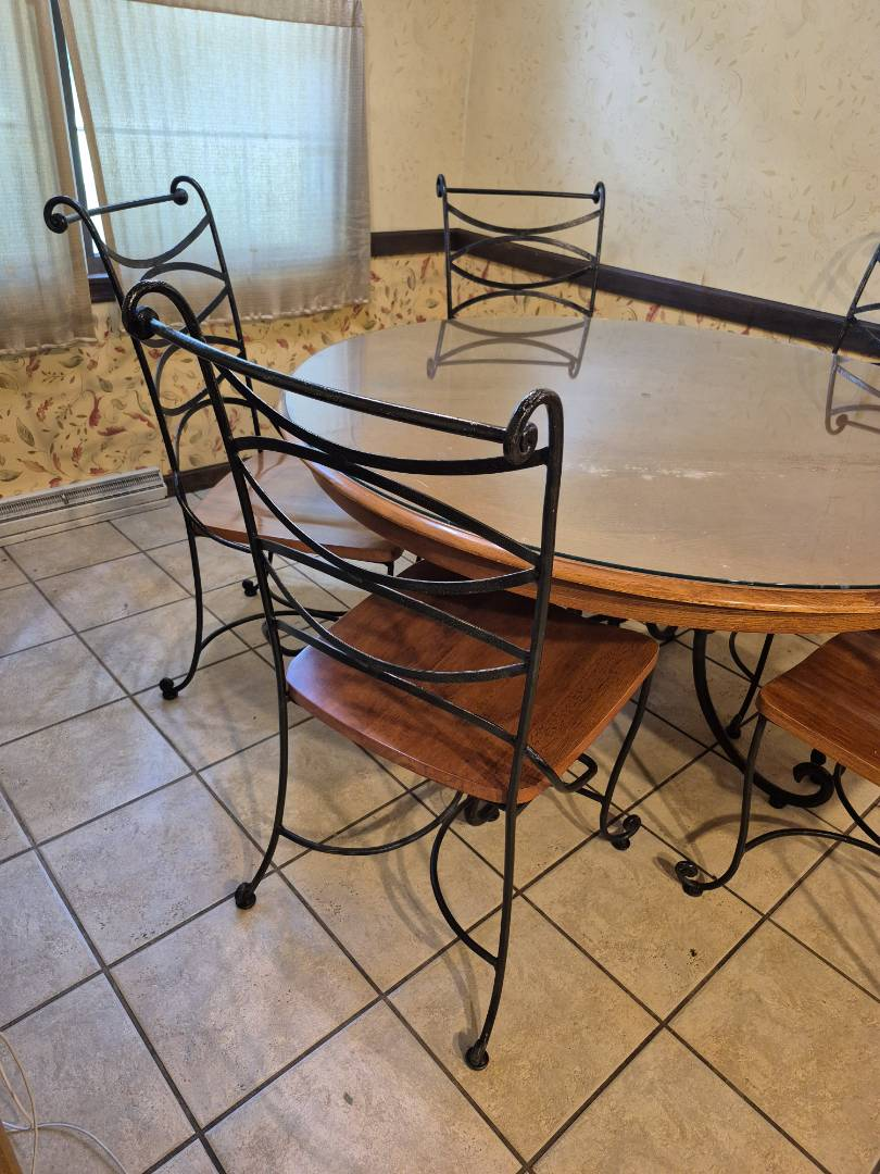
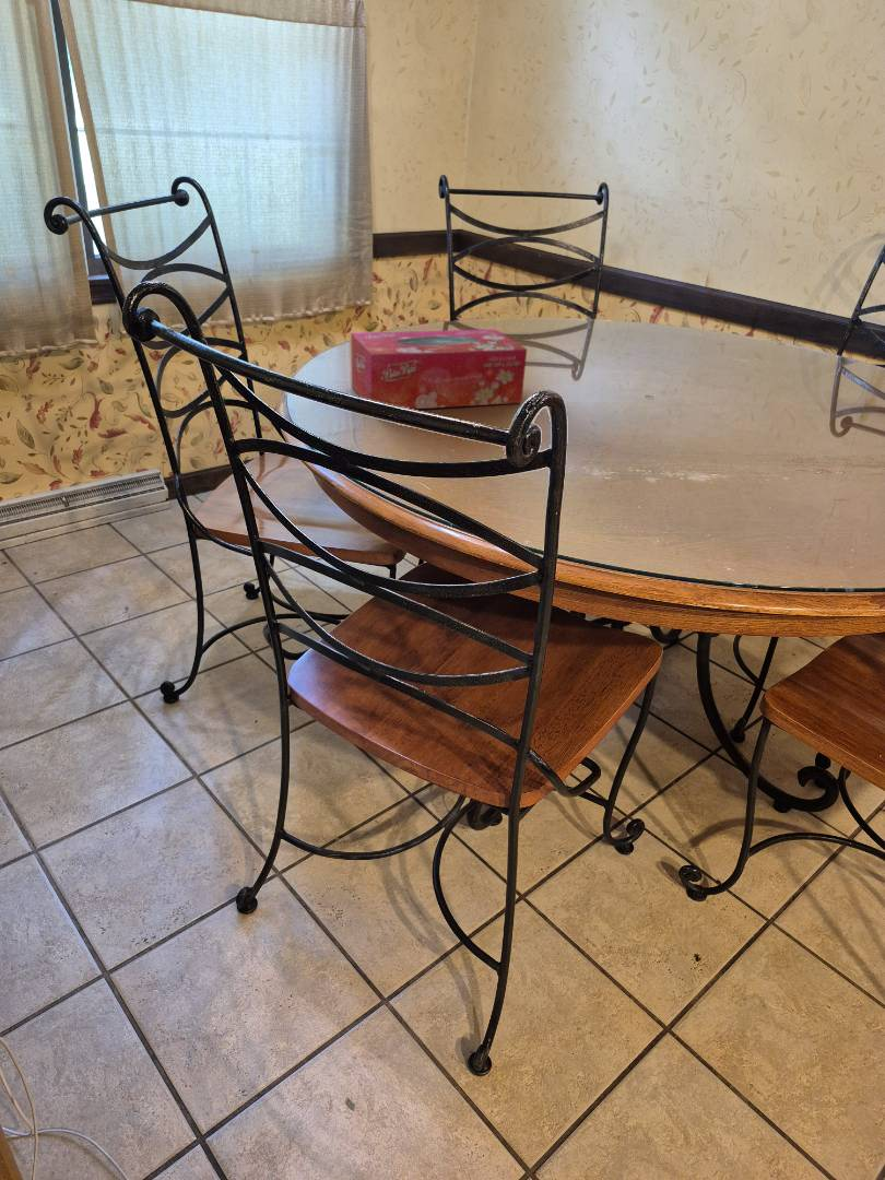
+ tissue box [350,328,528,410]
